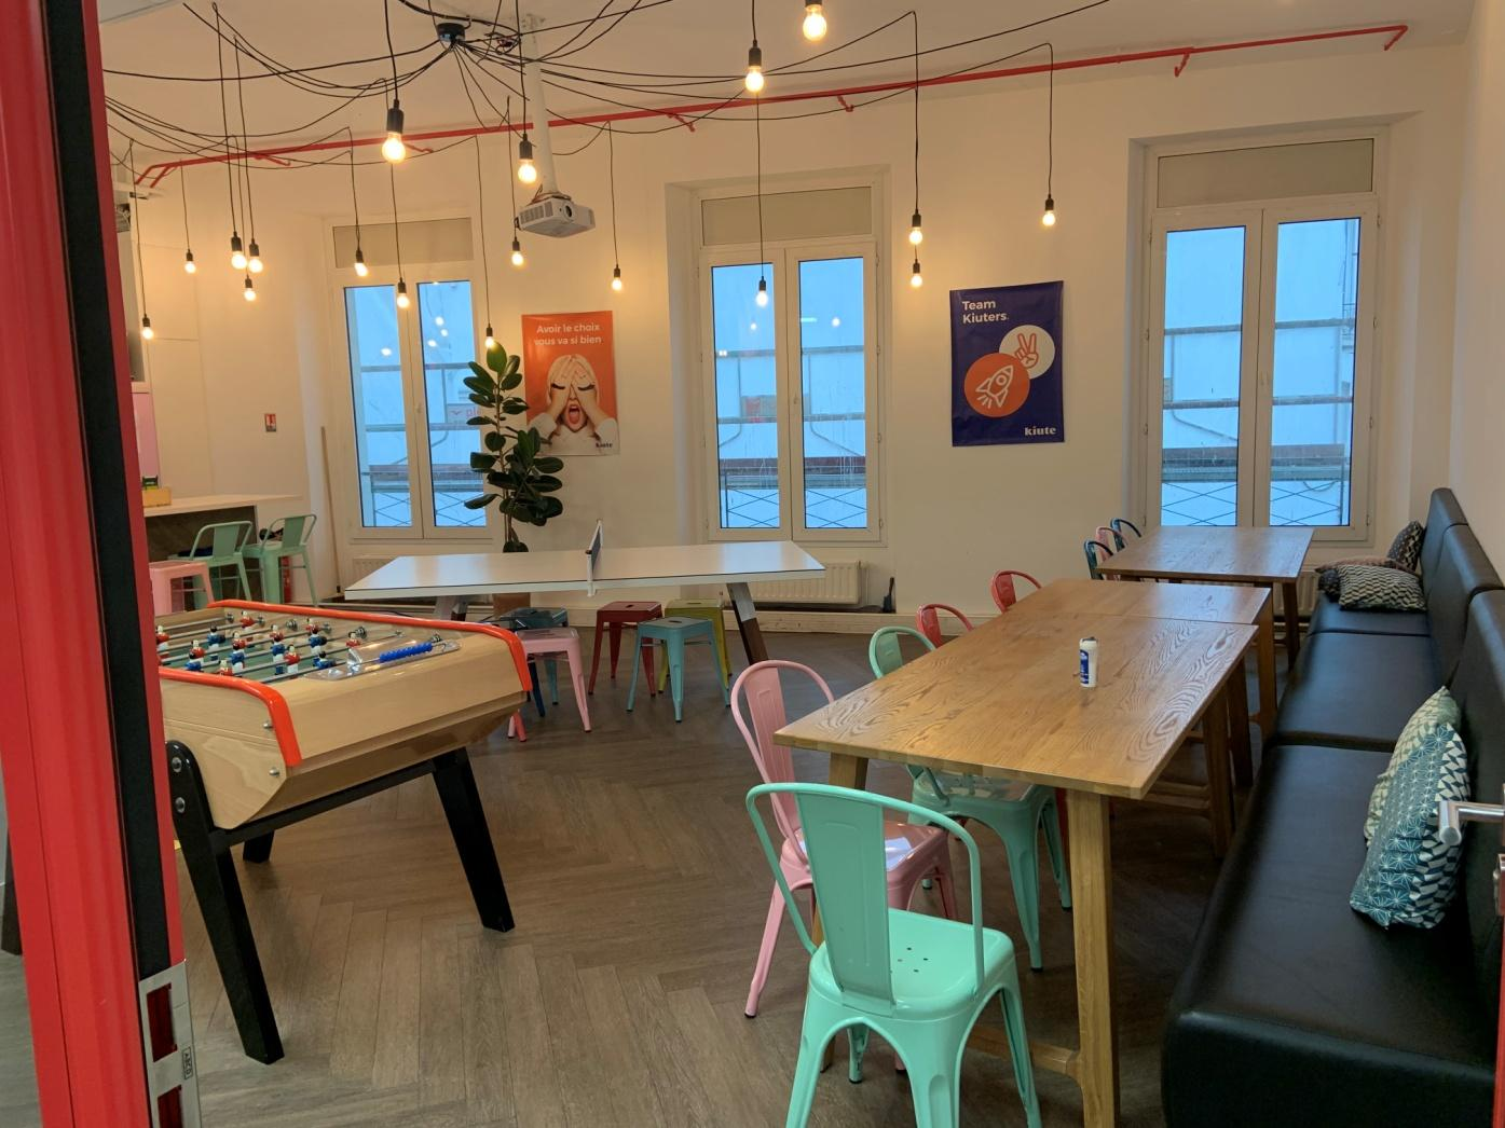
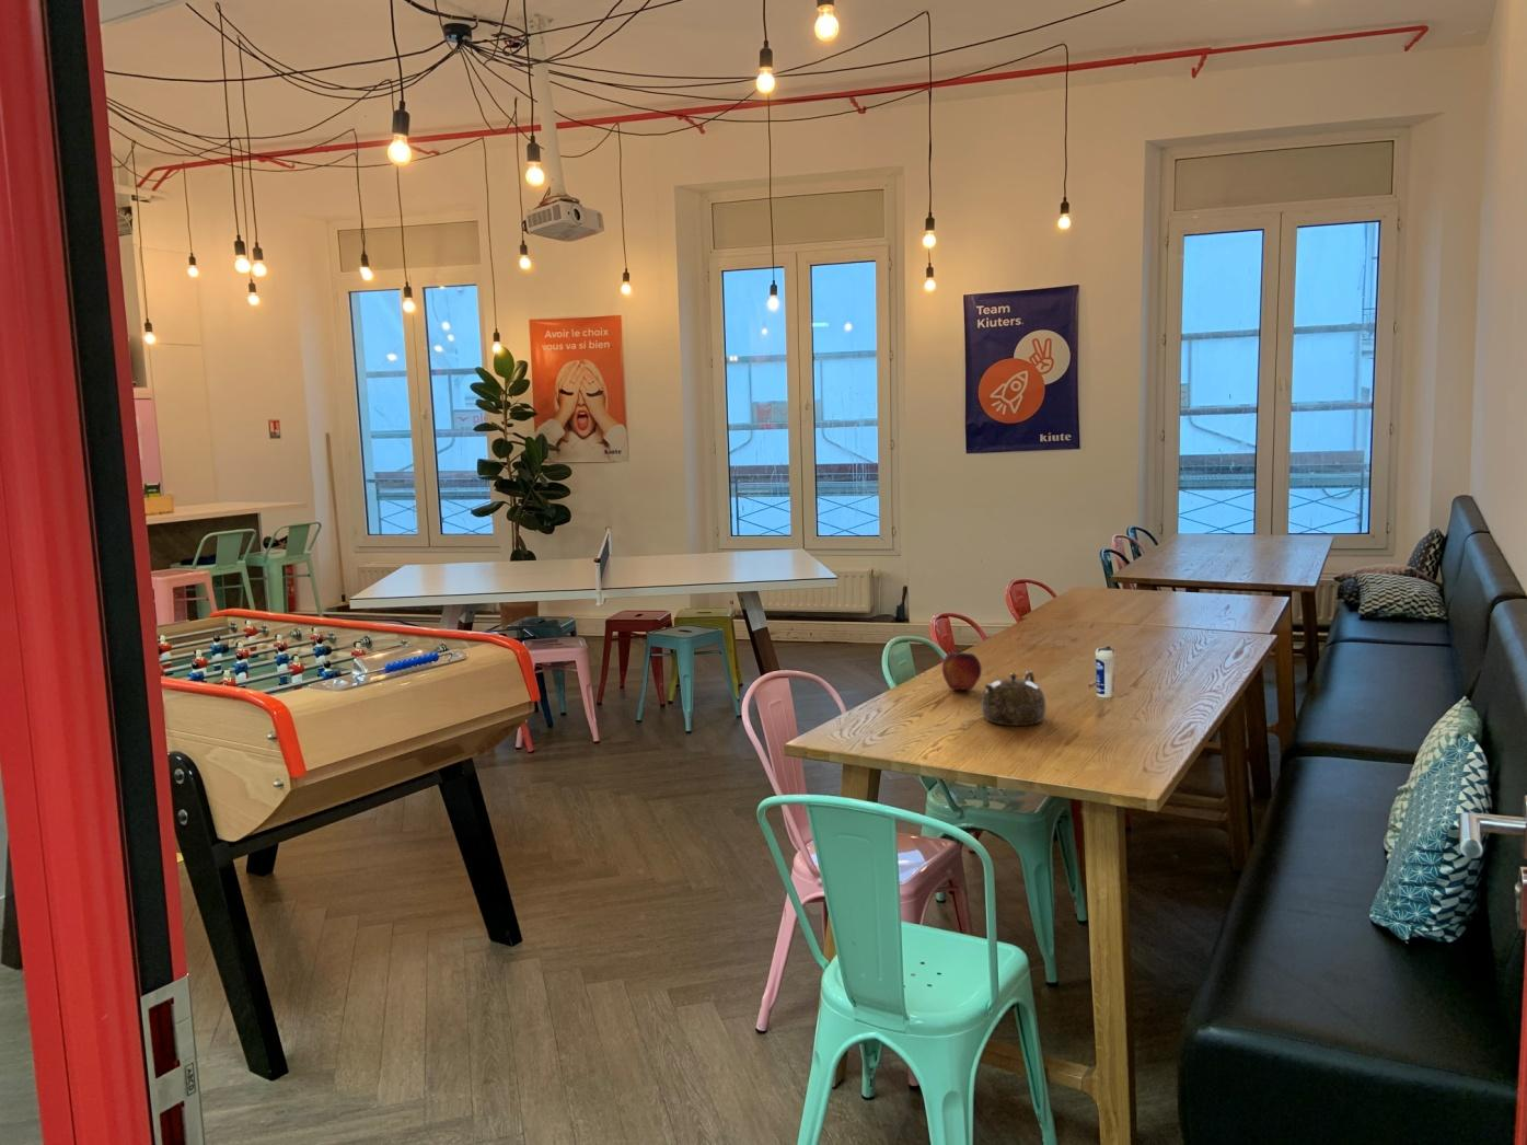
+ teapot [980,670,1046,726]
+ fruit [941,648,984,692]
